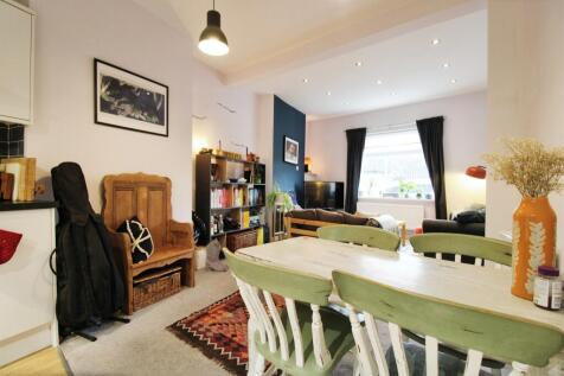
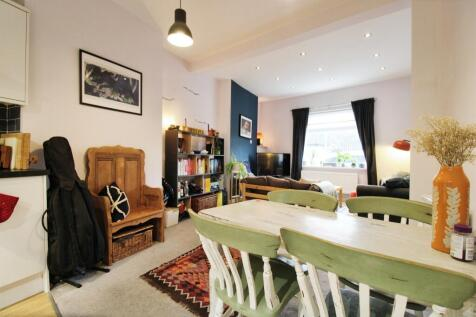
- boots [204,240,230,273]
